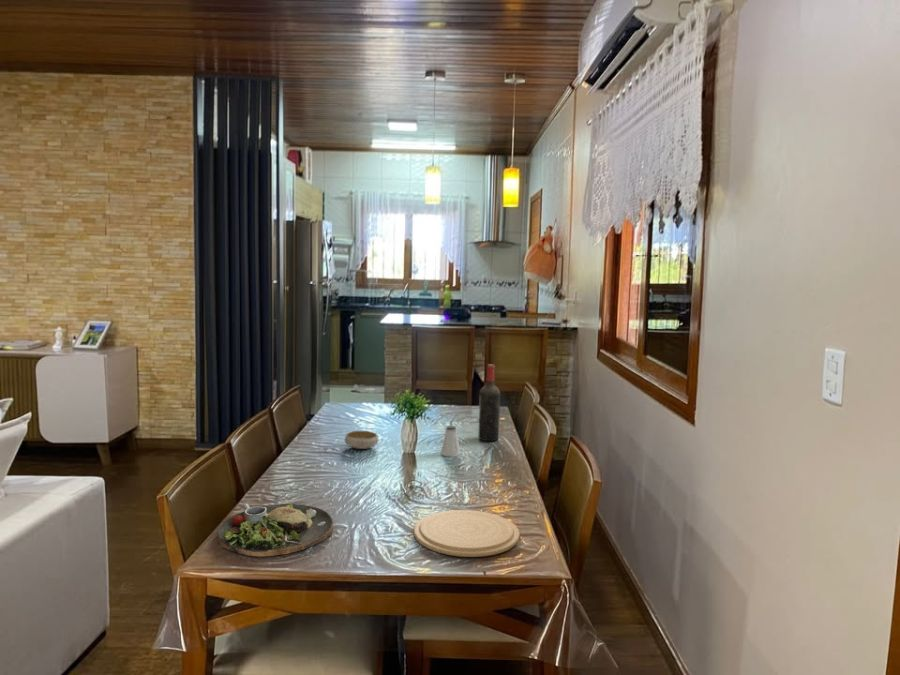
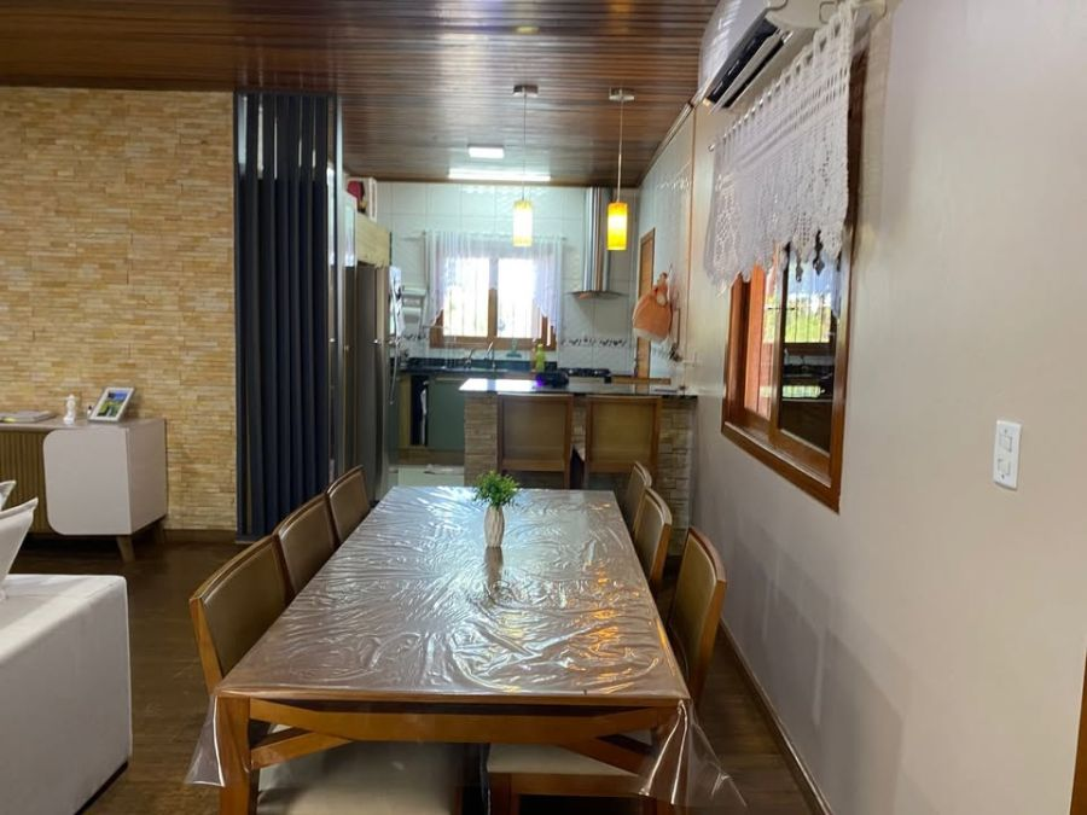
- bowl [344,430,379,450]
- saltshaker [440,425,461,457]
- wine bottle [477,363,501,442]
- plate [413,509,521,558]
- dinner plate [216,503,334,558]
